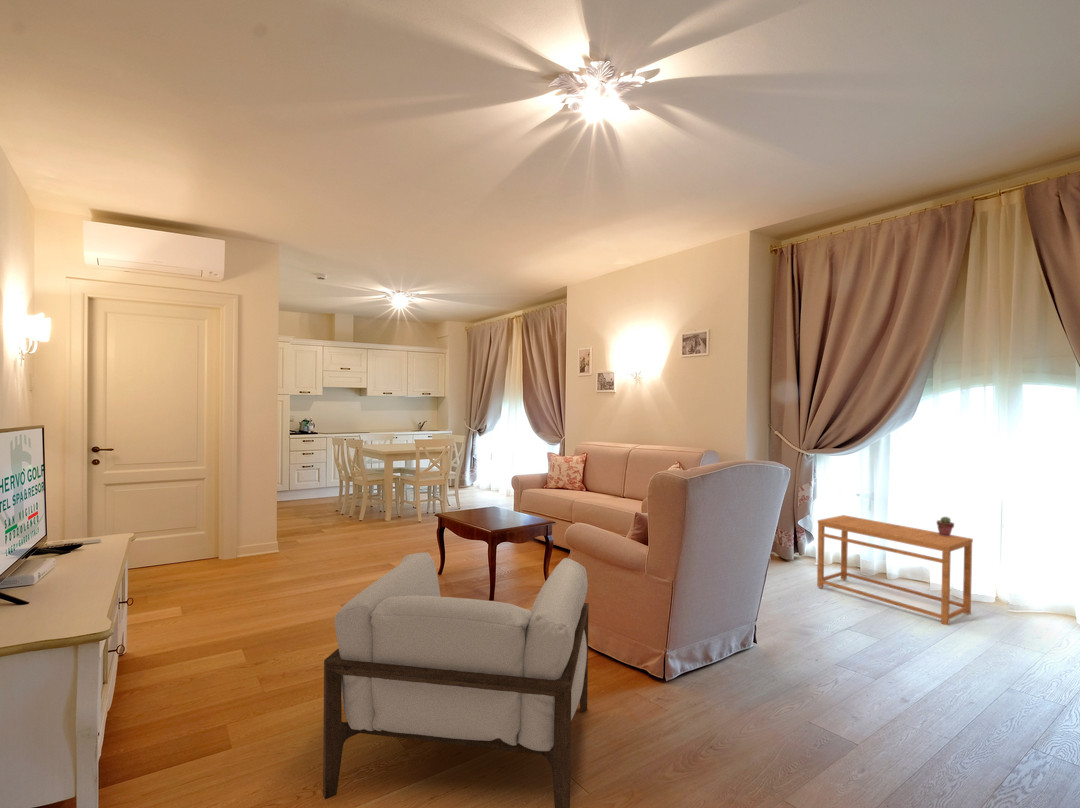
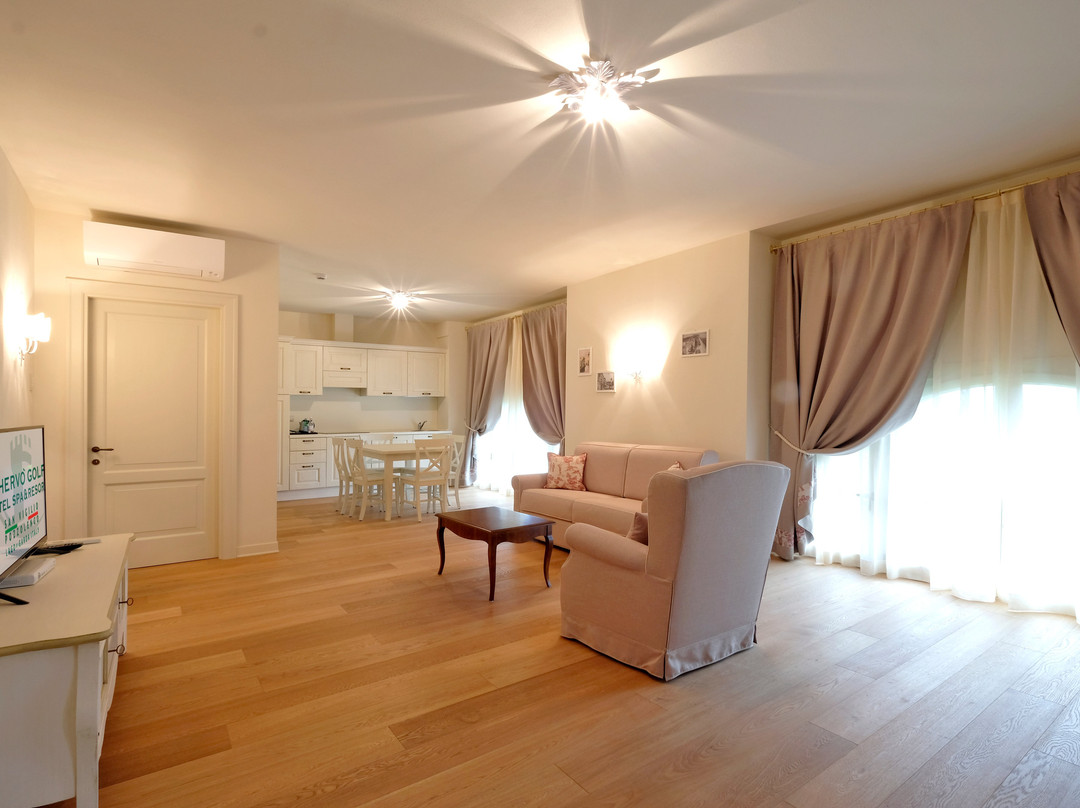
- side table [816,514,974,626]
- armchair [322,551,590,808]
- potted succulent [936,516,955,536]
